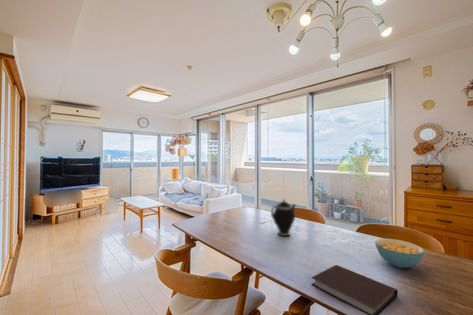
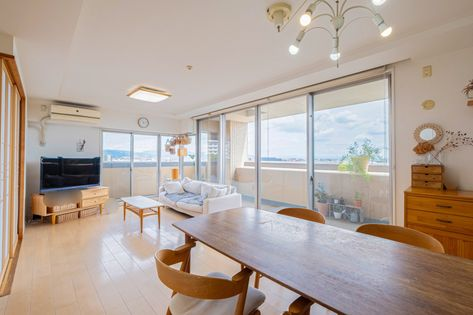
- notebook [311,264,398,315]
- teapot [270,198,297,237]
- cereal bowl [374,238,425,269]
